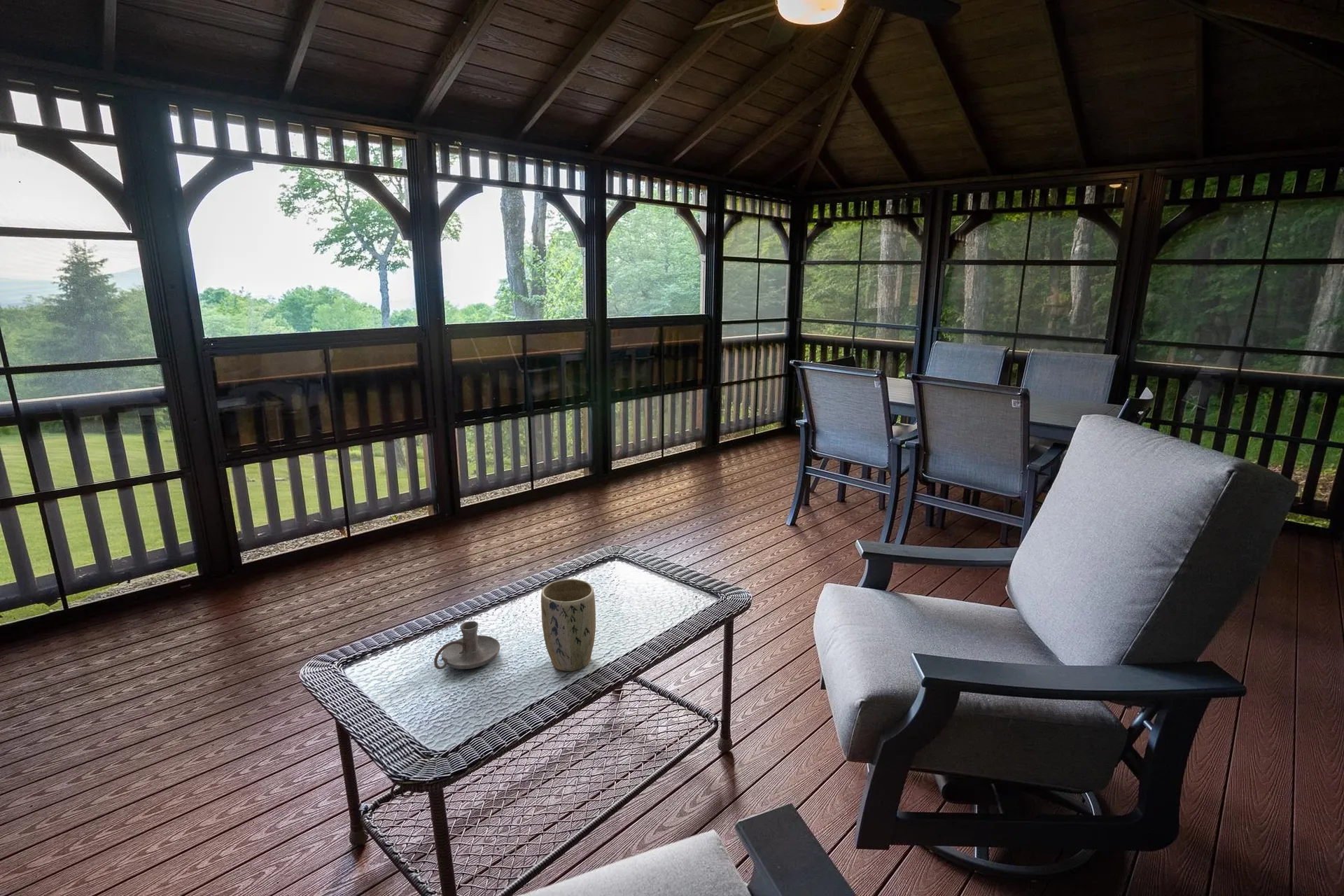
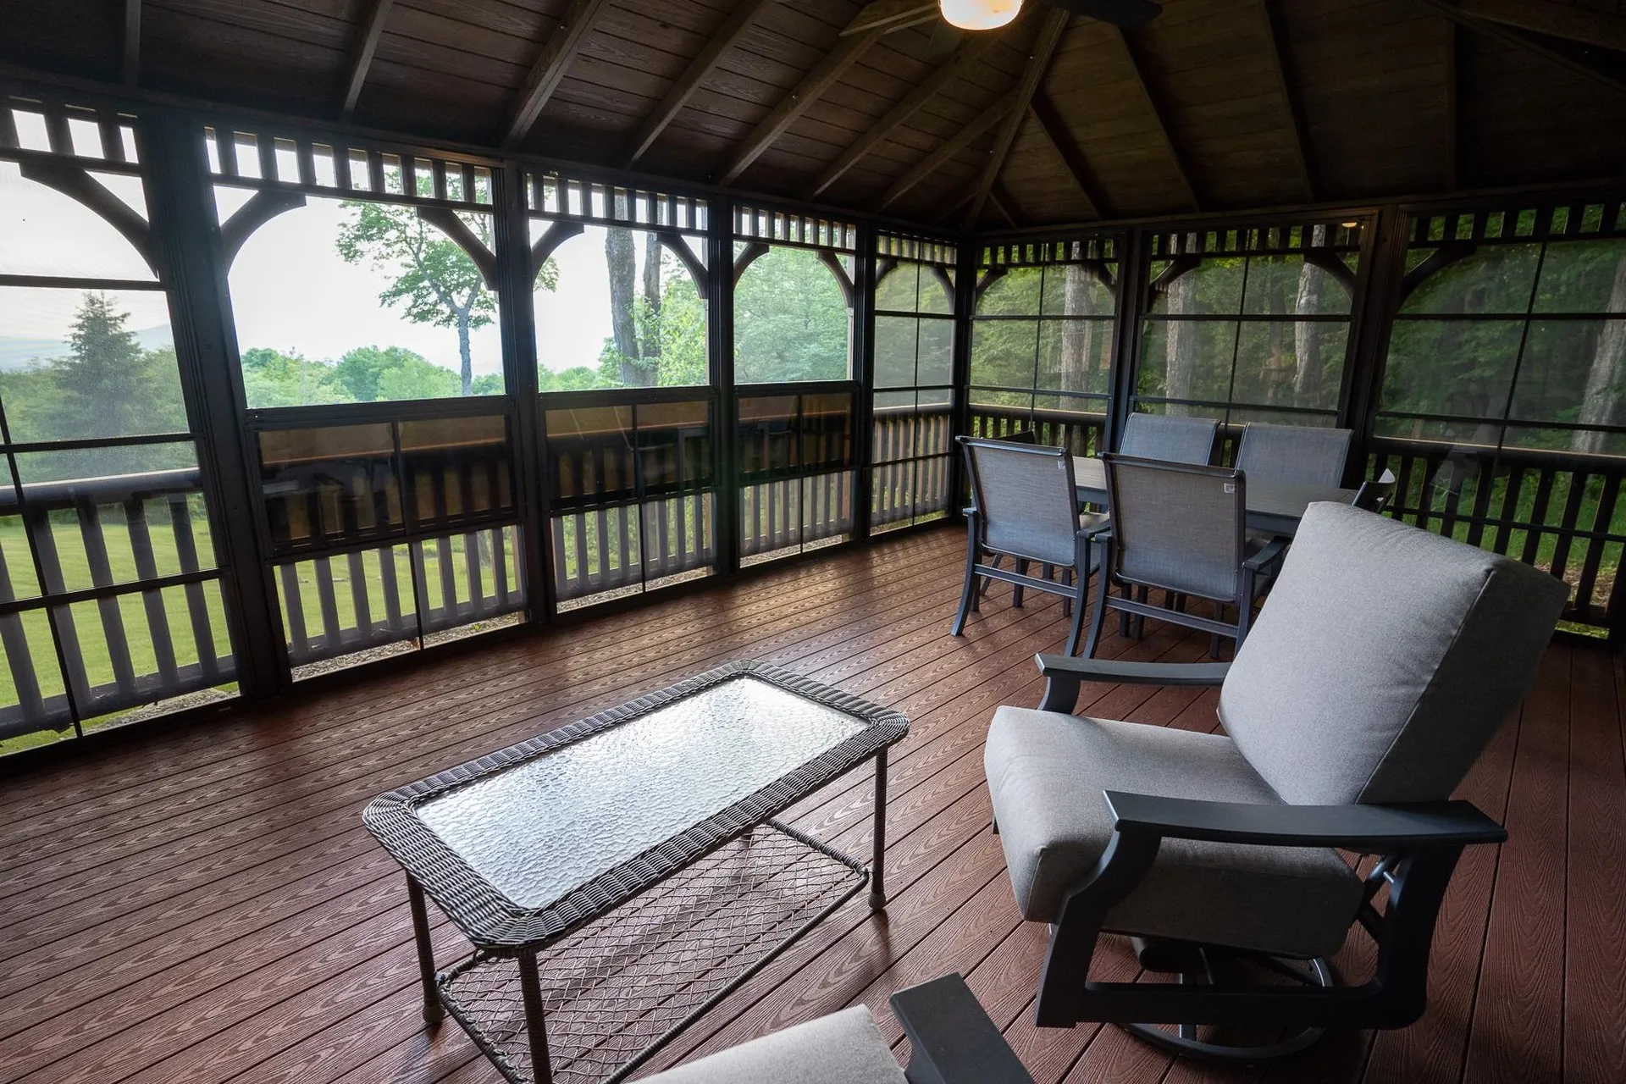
- candle holder [433,620,500,670]
- plant pot [540,578,596,672]
